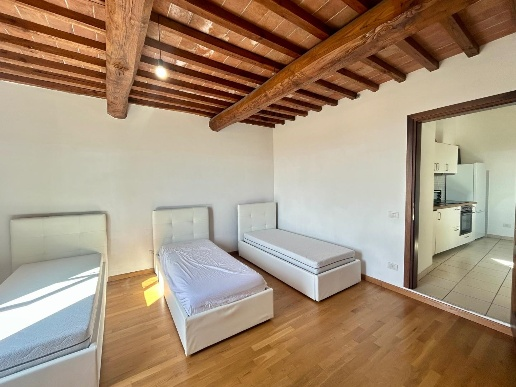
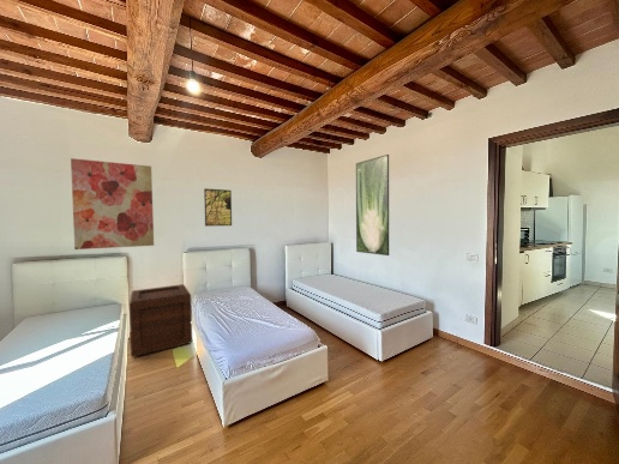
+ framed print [203,187,233,228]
+ wall art [70,157,155,251]
+ wooden crate [128,283,193,358]
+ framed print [355,153,390,257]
